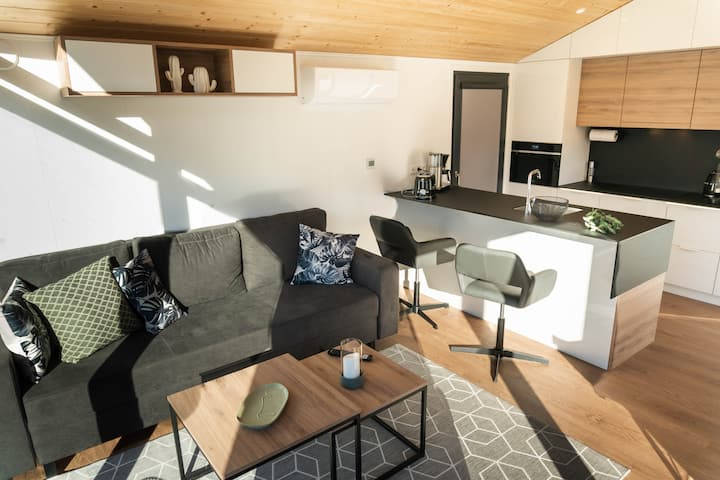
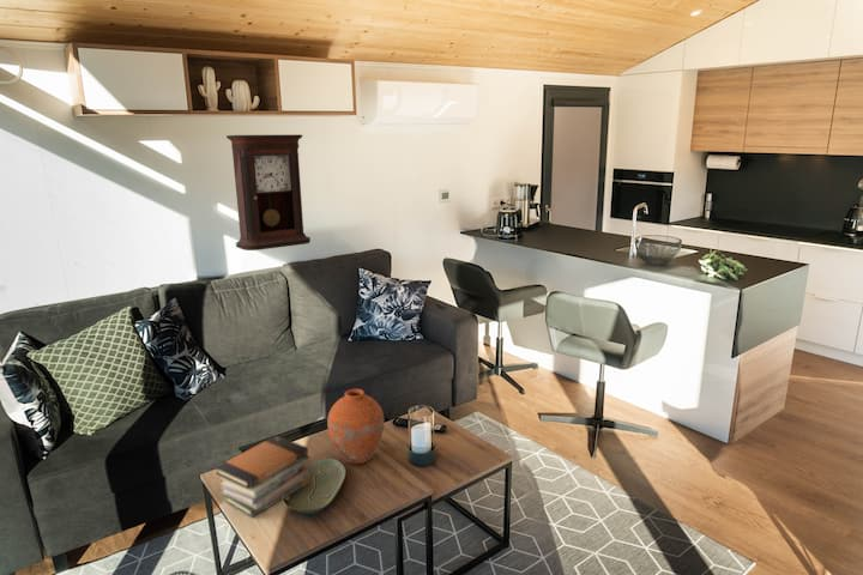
+ vase [326,388,386,465]
+ pendulum clock [225,133,312,252]
+ book stack [215,435,312,519]
